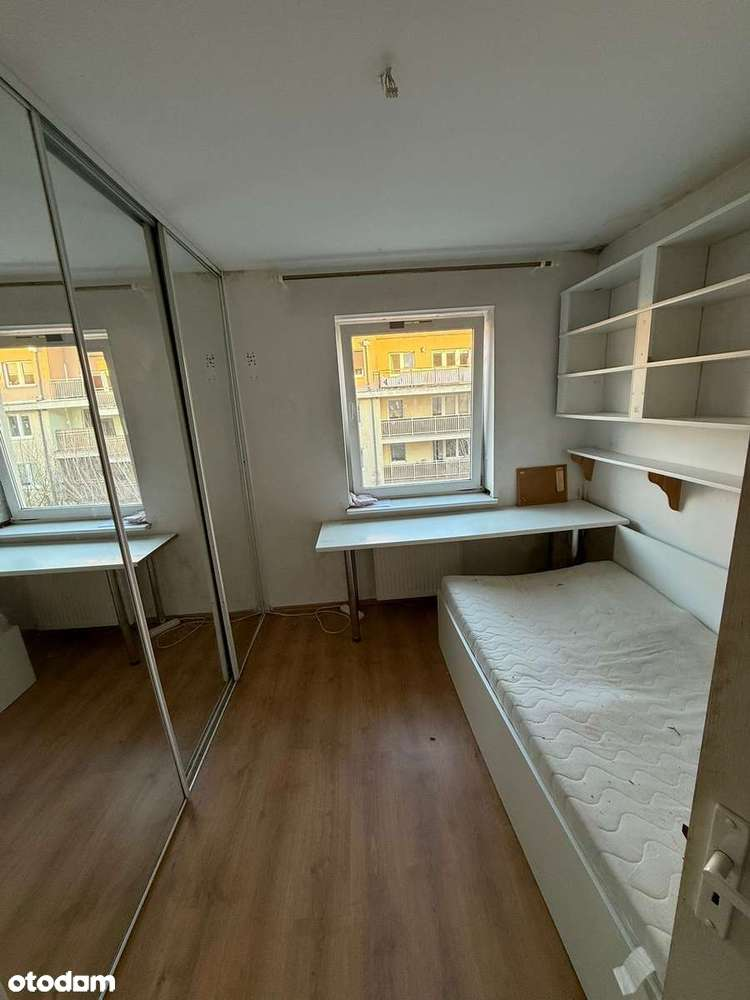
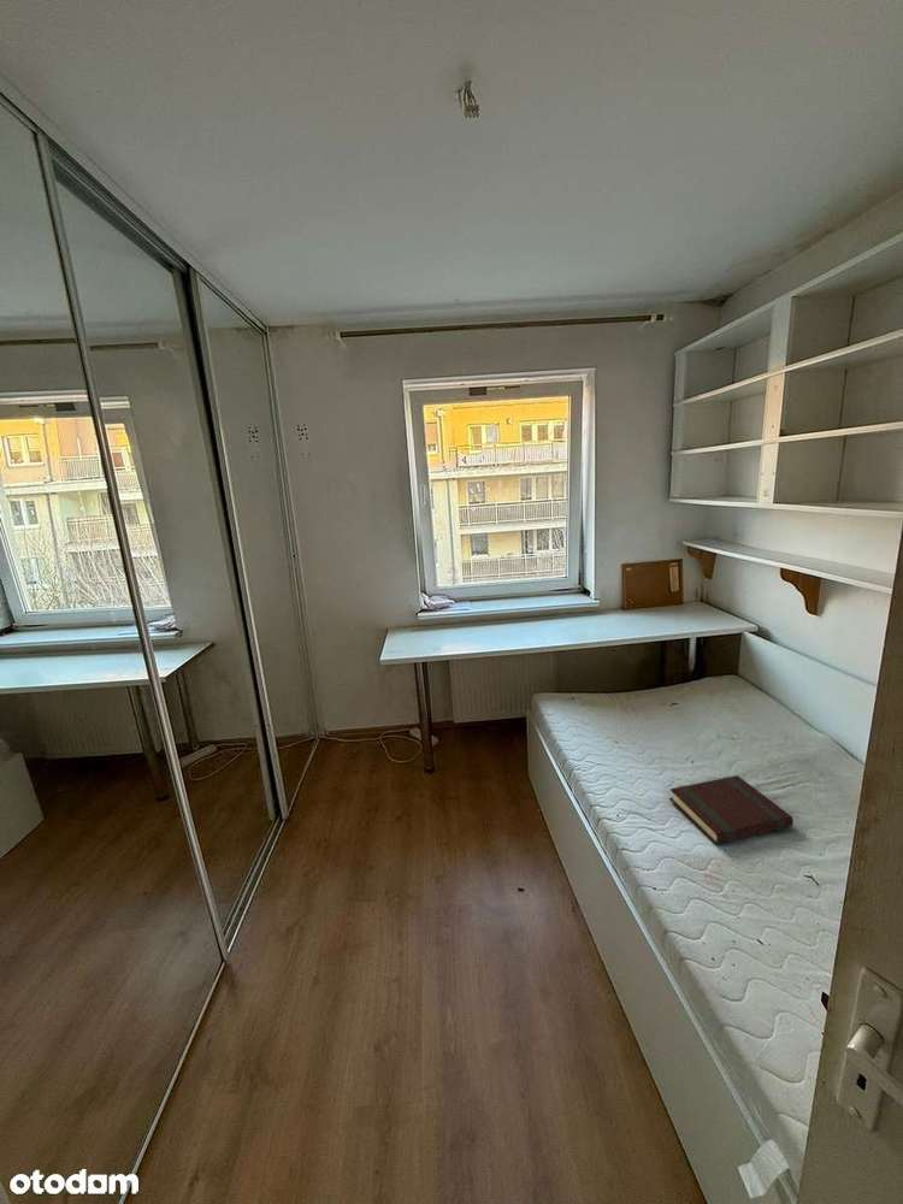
+ book [668,774,795,845]
